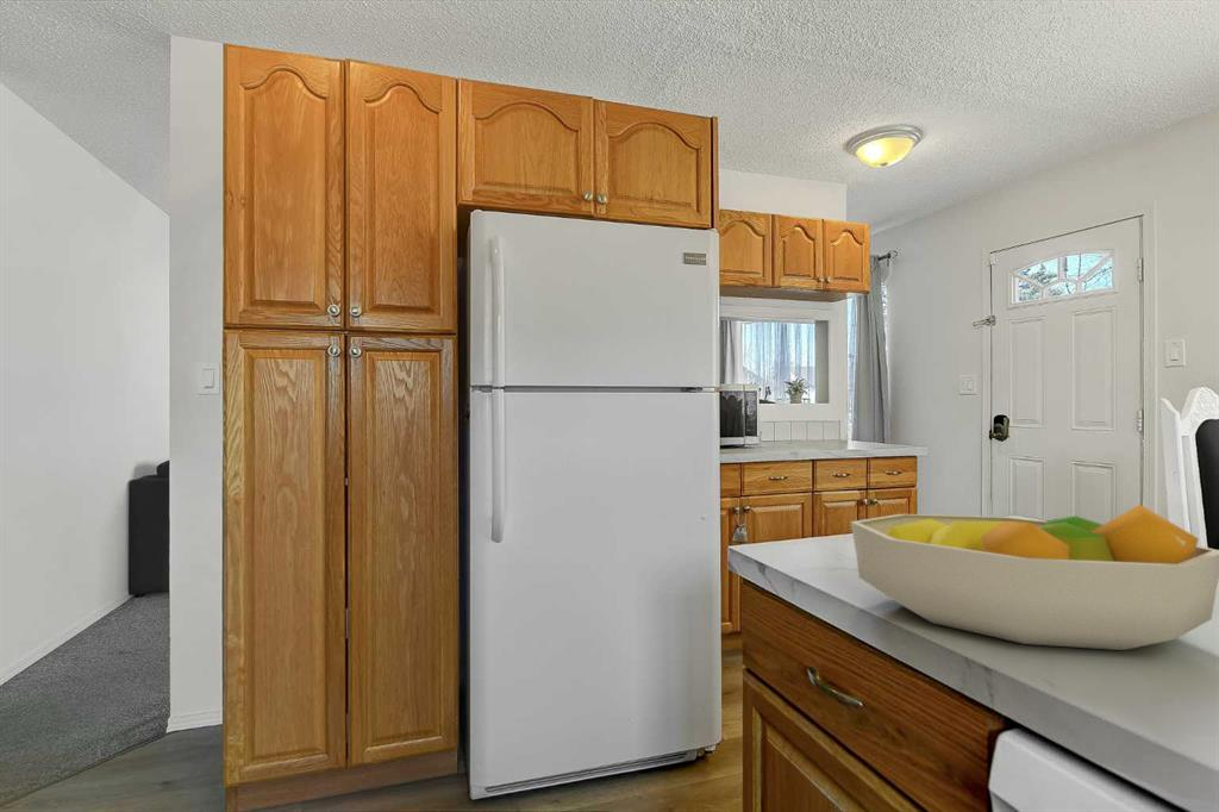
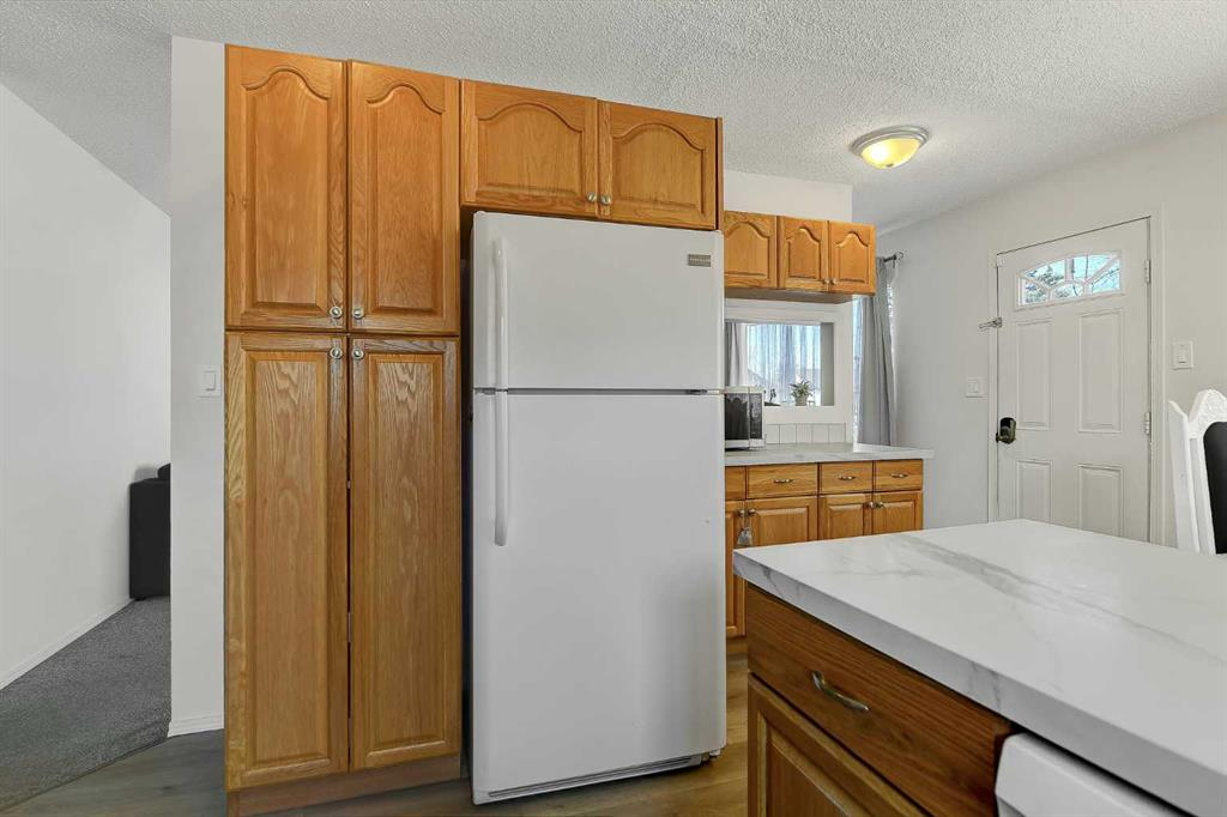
- fruit bowl [850,504,1219,651]
